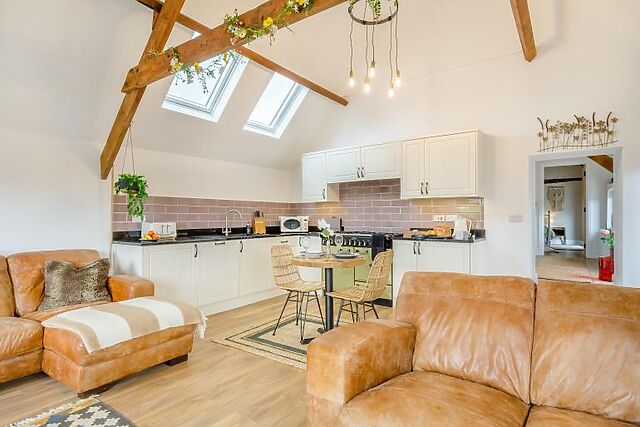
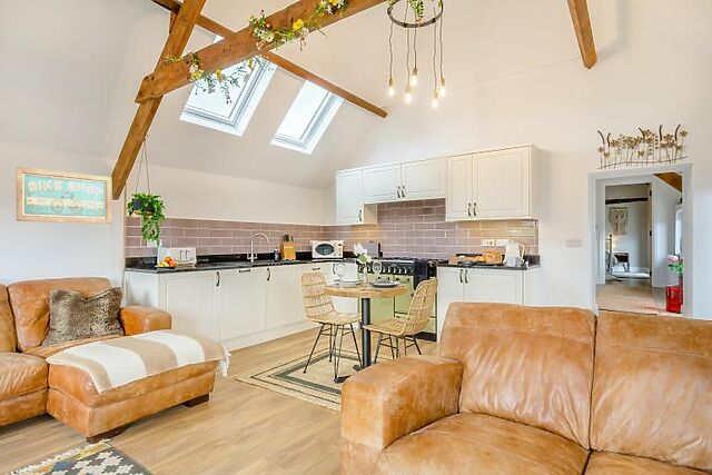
+ wall art [16,166,112,225]
